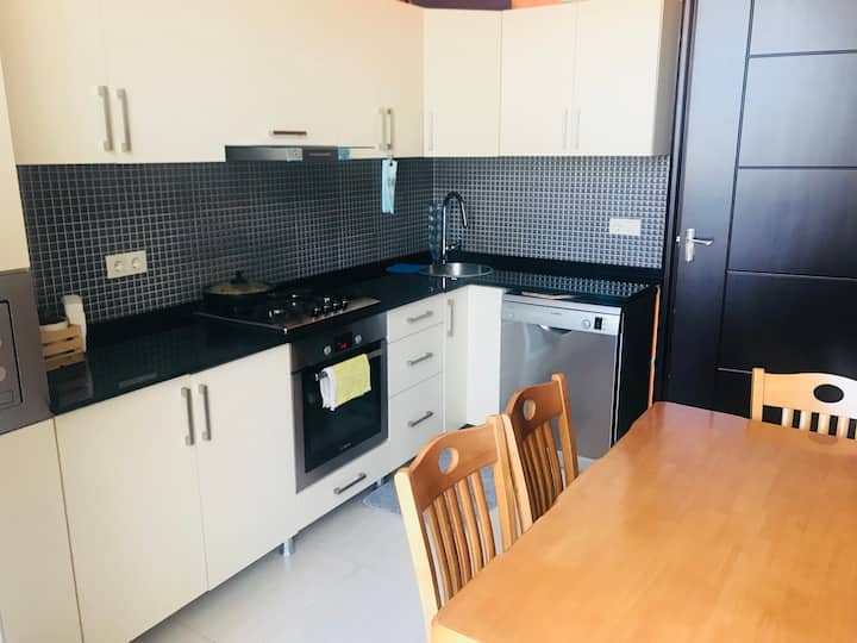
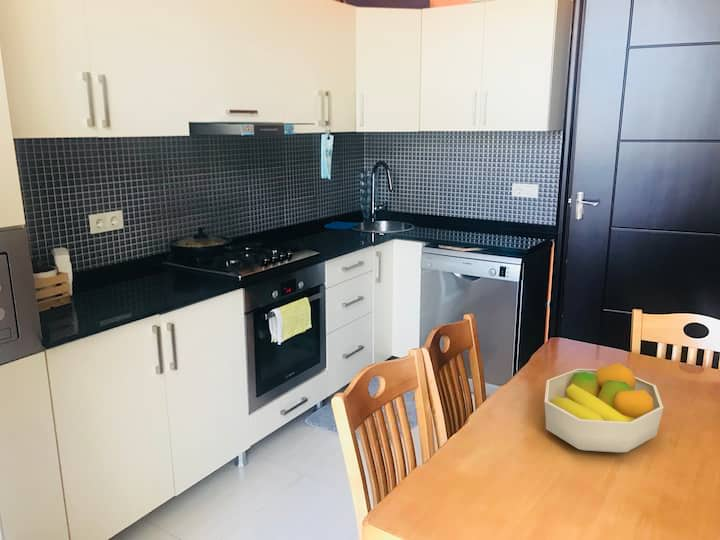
+ fruit bowl [544,362,665,454]
